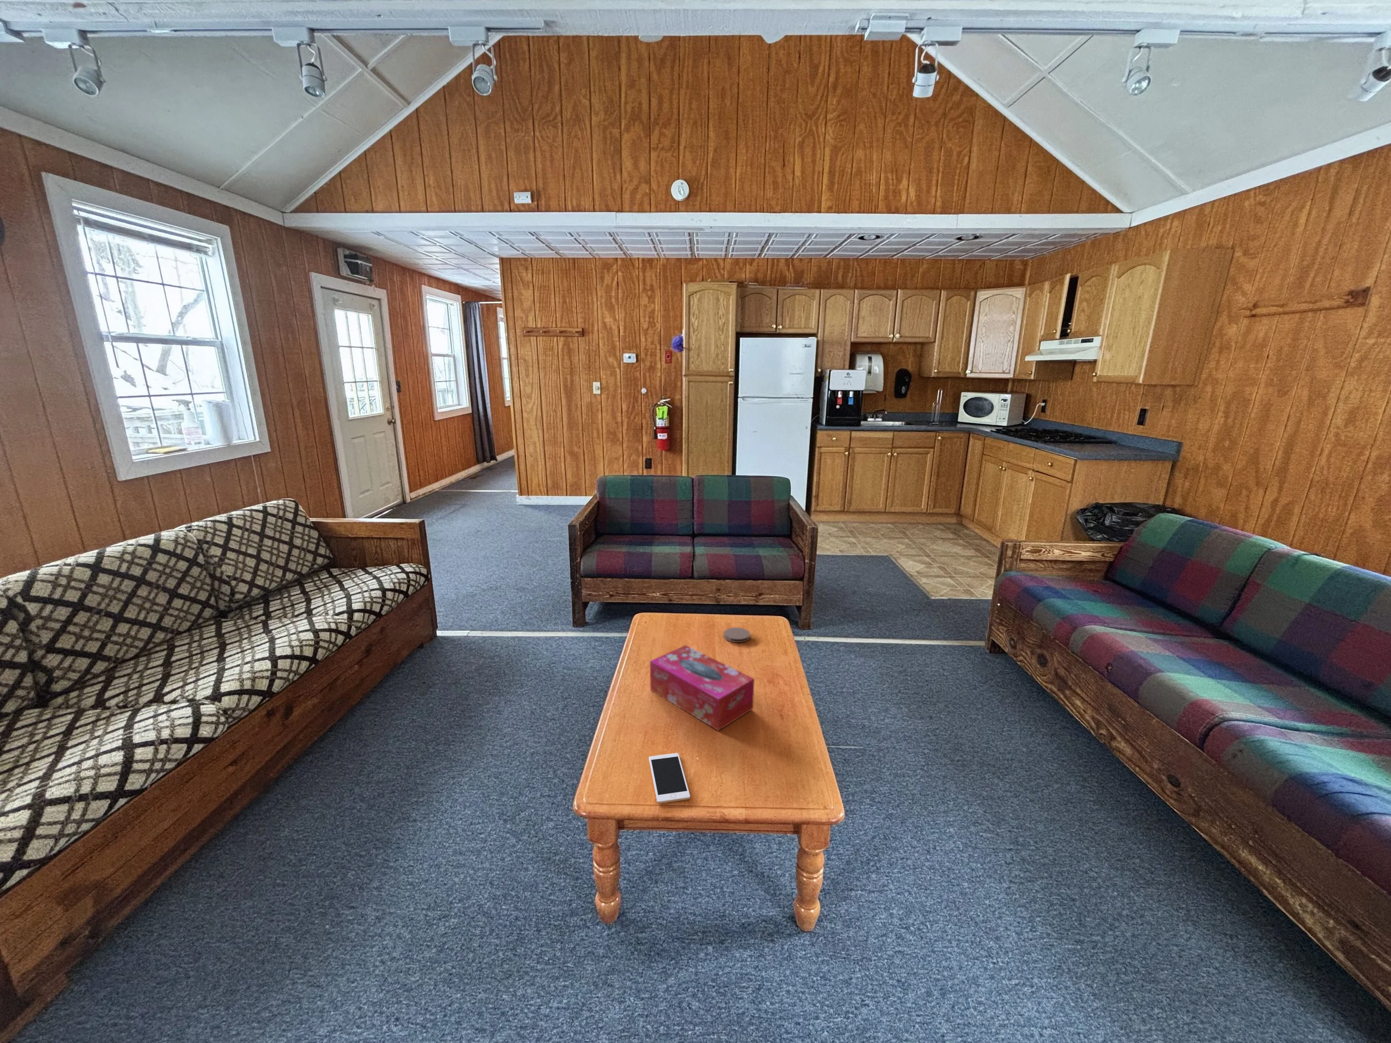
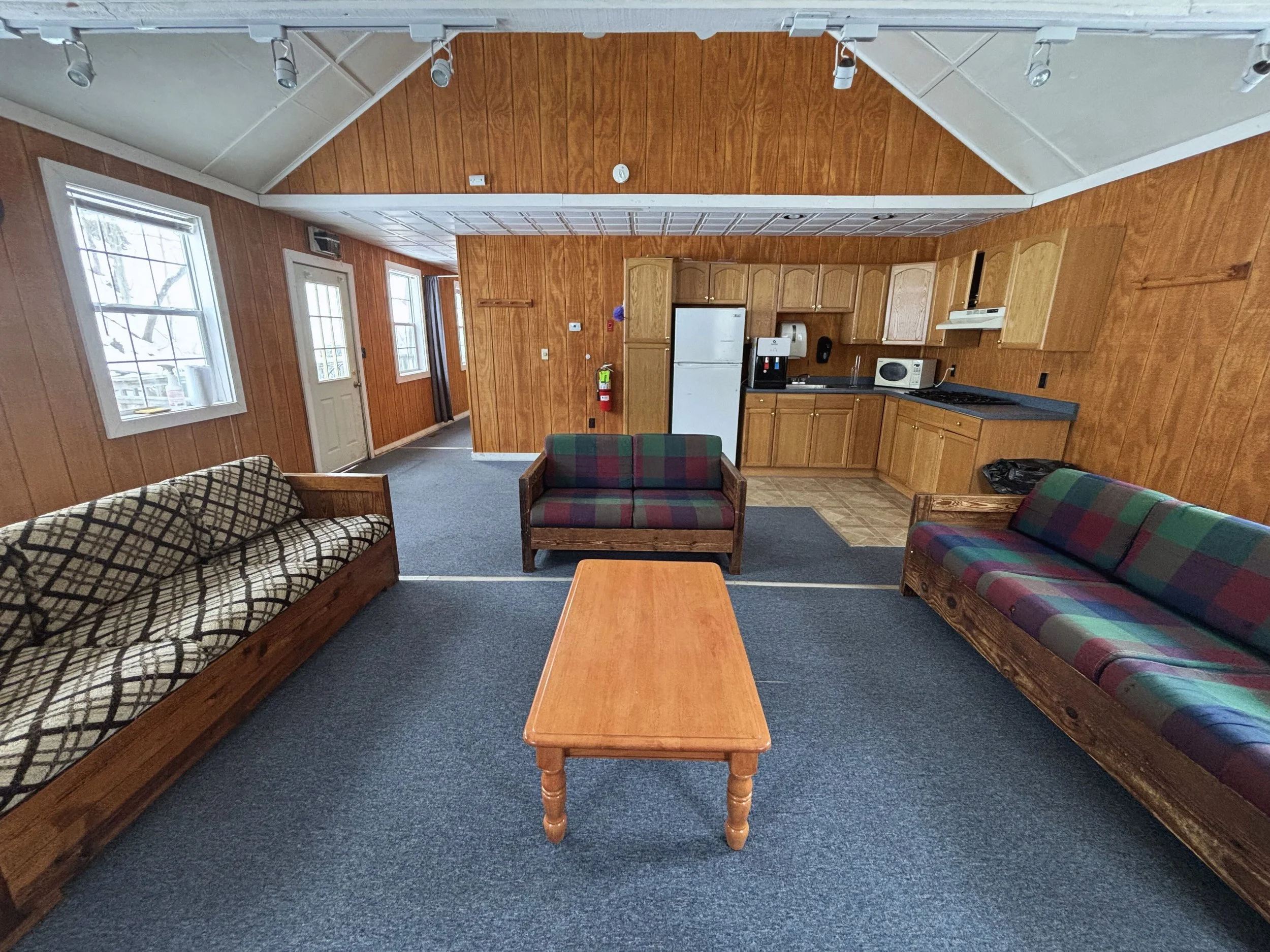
- coaster [723,627,751,643]
- cell phone [648,753,691,804]
- tissue box [649,644,755,732]
